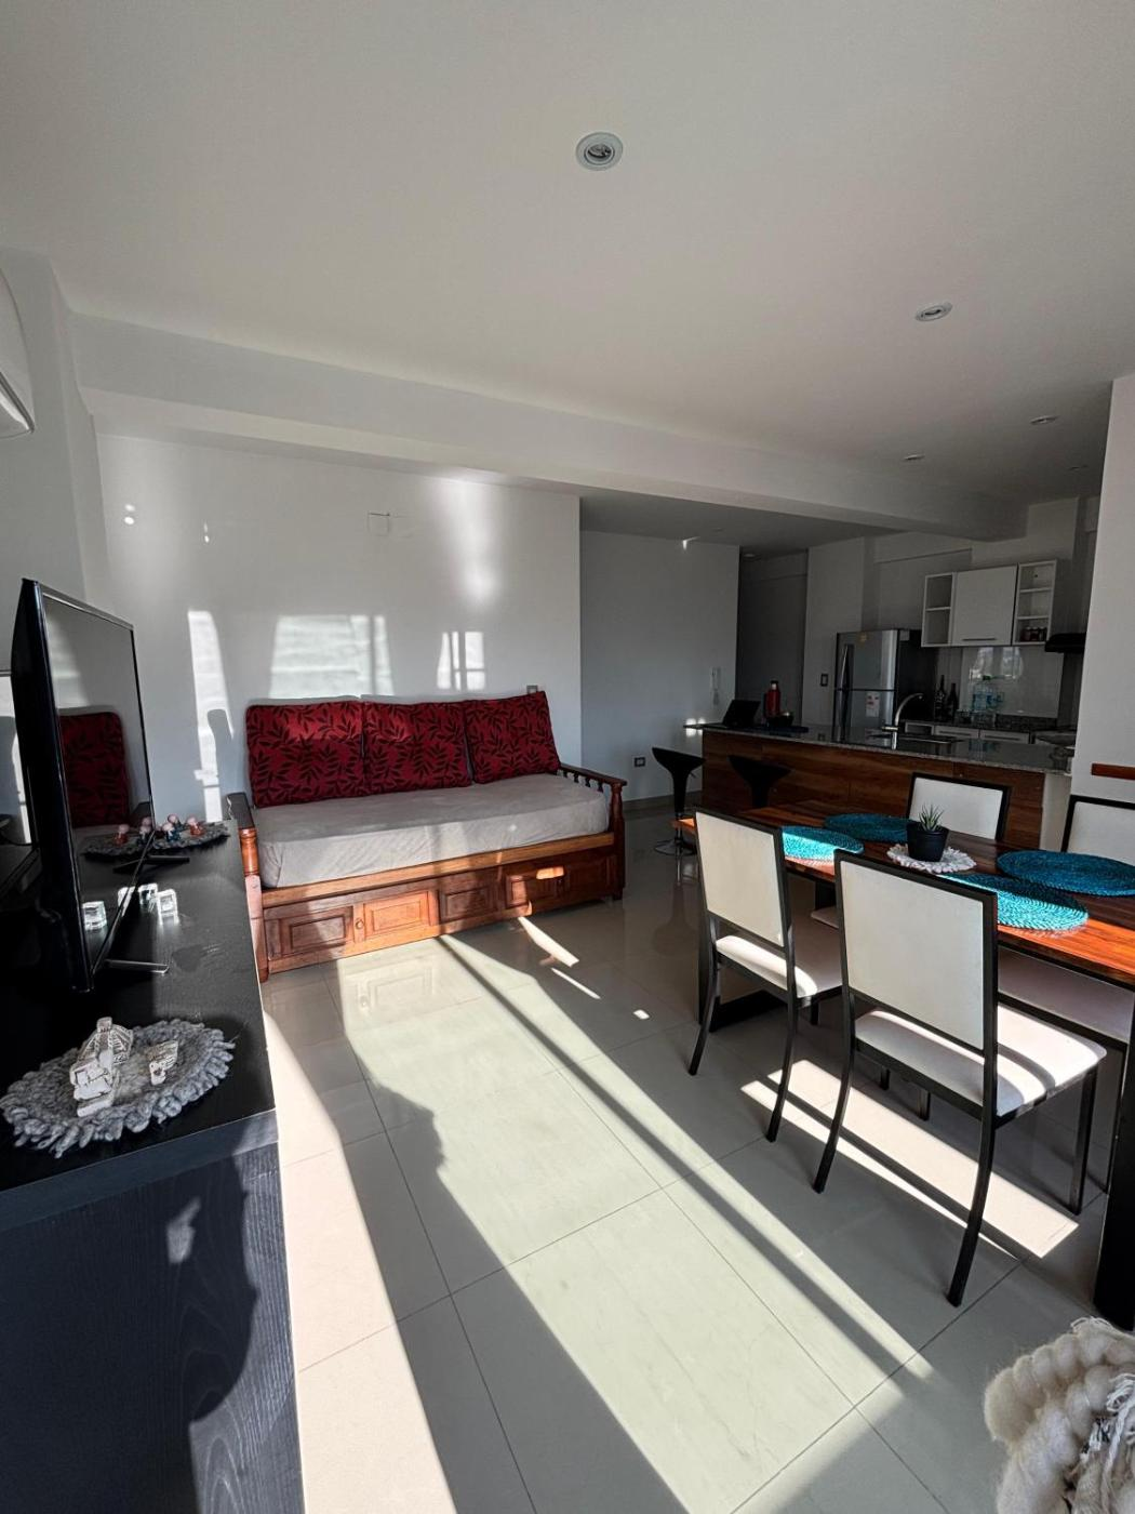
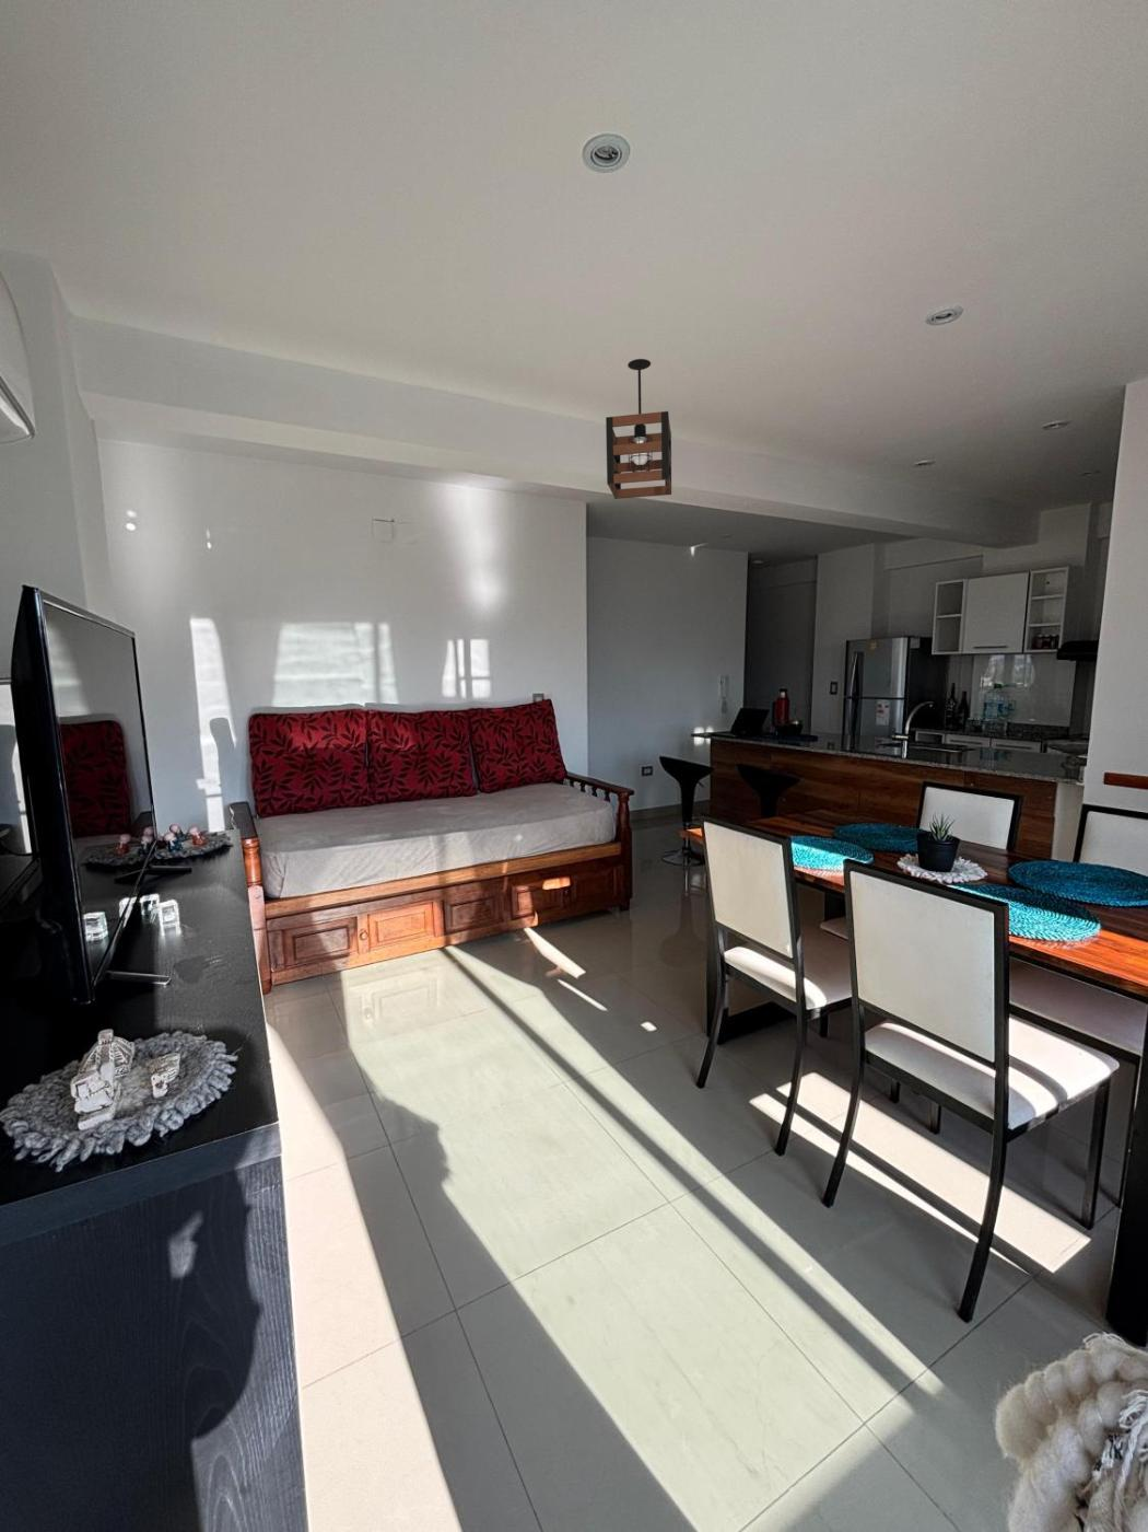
+ pendant light [604,358,673,501]
